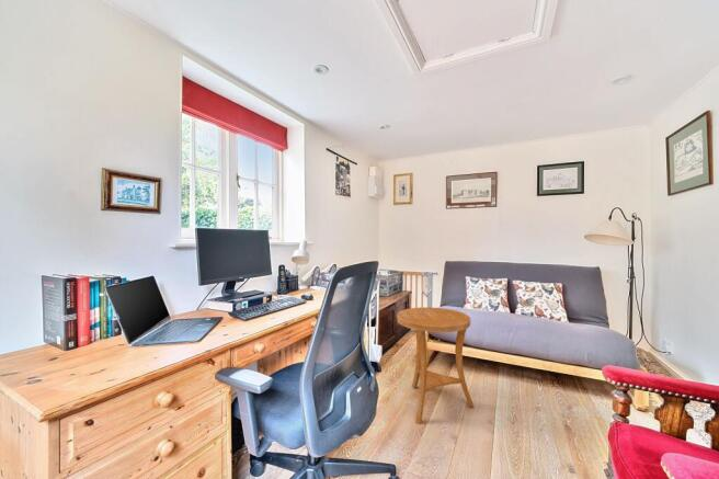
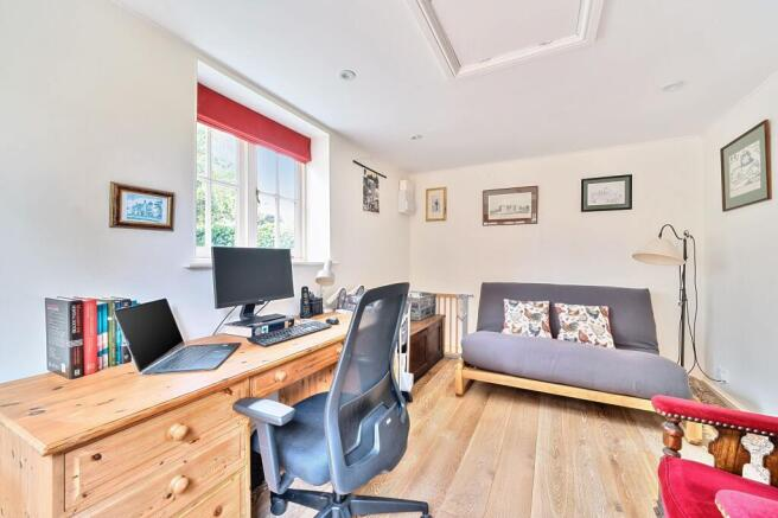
- side table [396,306,475,425]
